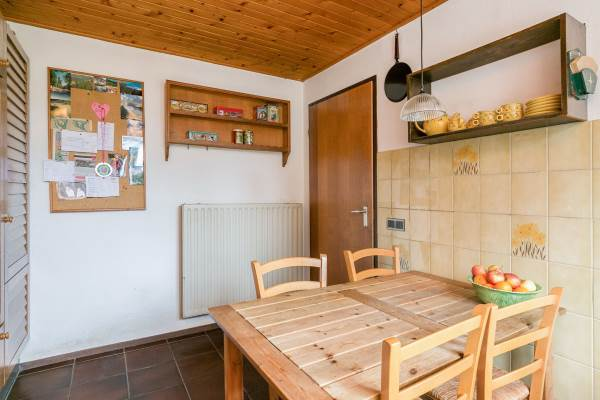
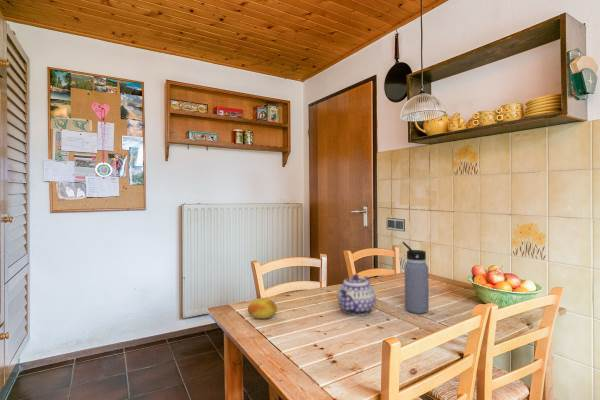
+ fruit [247,297,278,320]
+ water bottle [401,241,430,315]
+ teapot [336,273,377,317]
